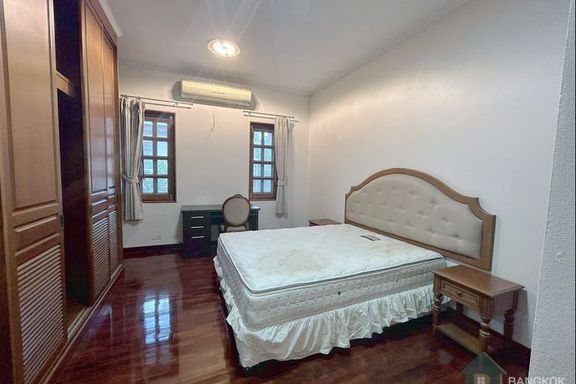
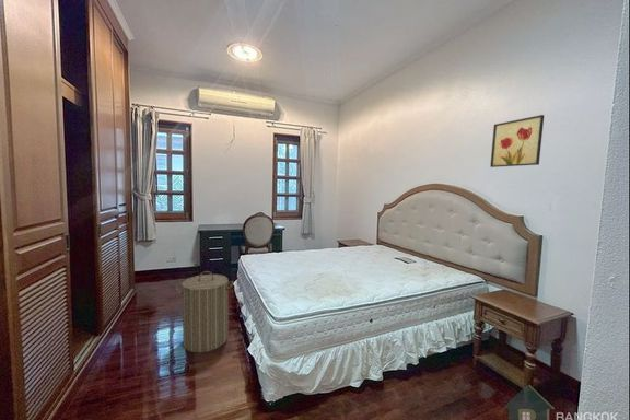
+ wall art [489,114,545,168]
+ laundry hamper [175,270,234,353]
